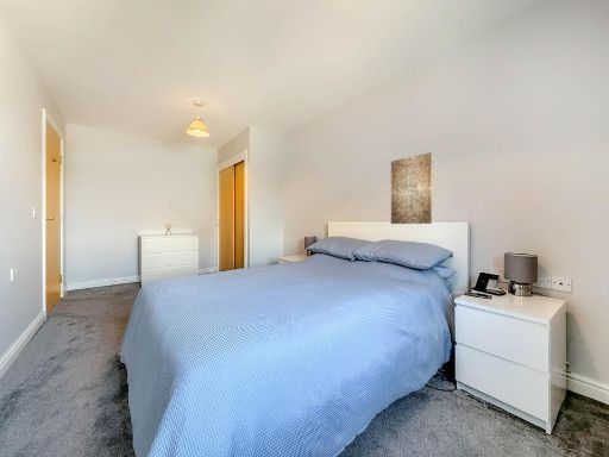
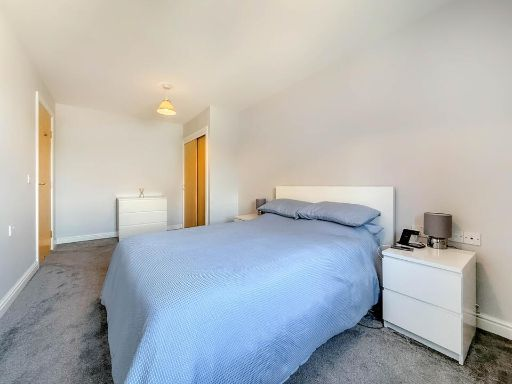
- wall art [390,151,433,225]
